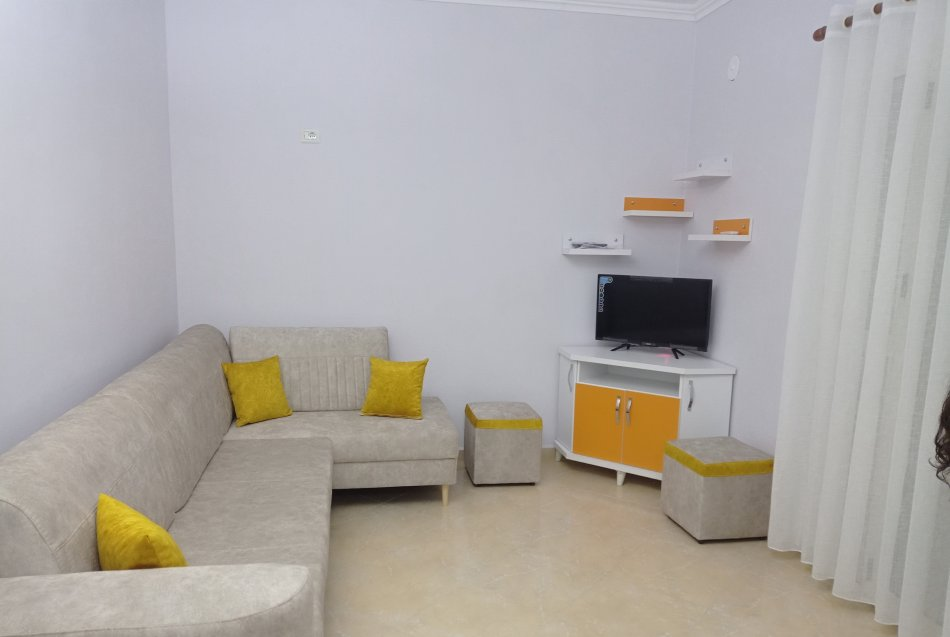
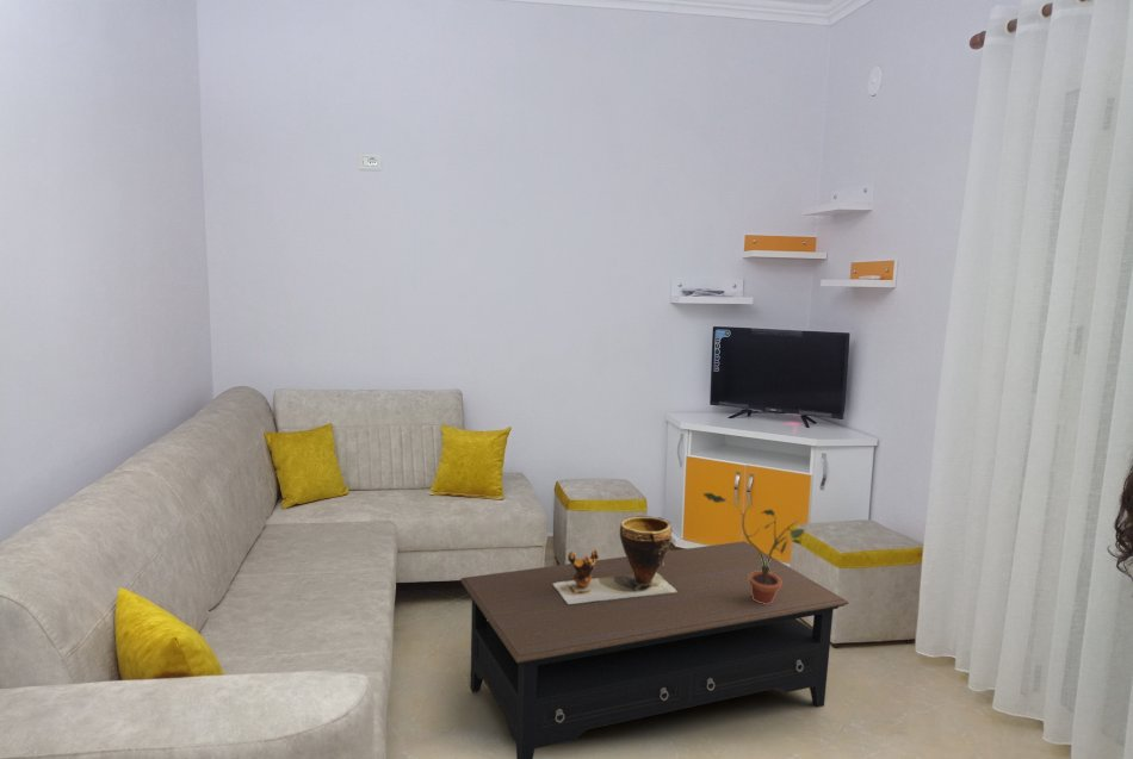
+ clay pot [553,515,677,604]
+ potted plant [702,492,806,604]
+ coffee table [459,540,849,759]
